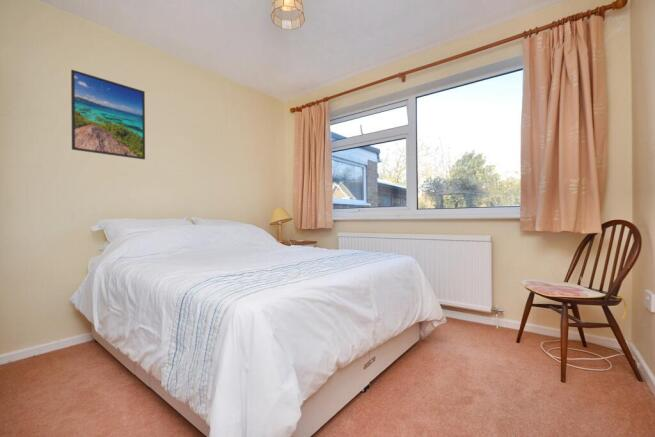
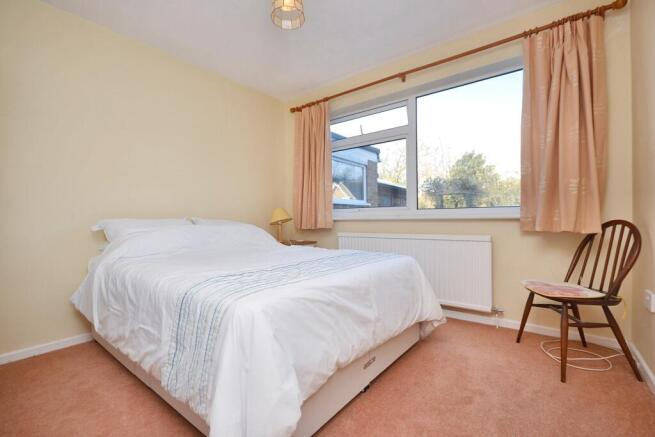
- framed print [70,69,146,160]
